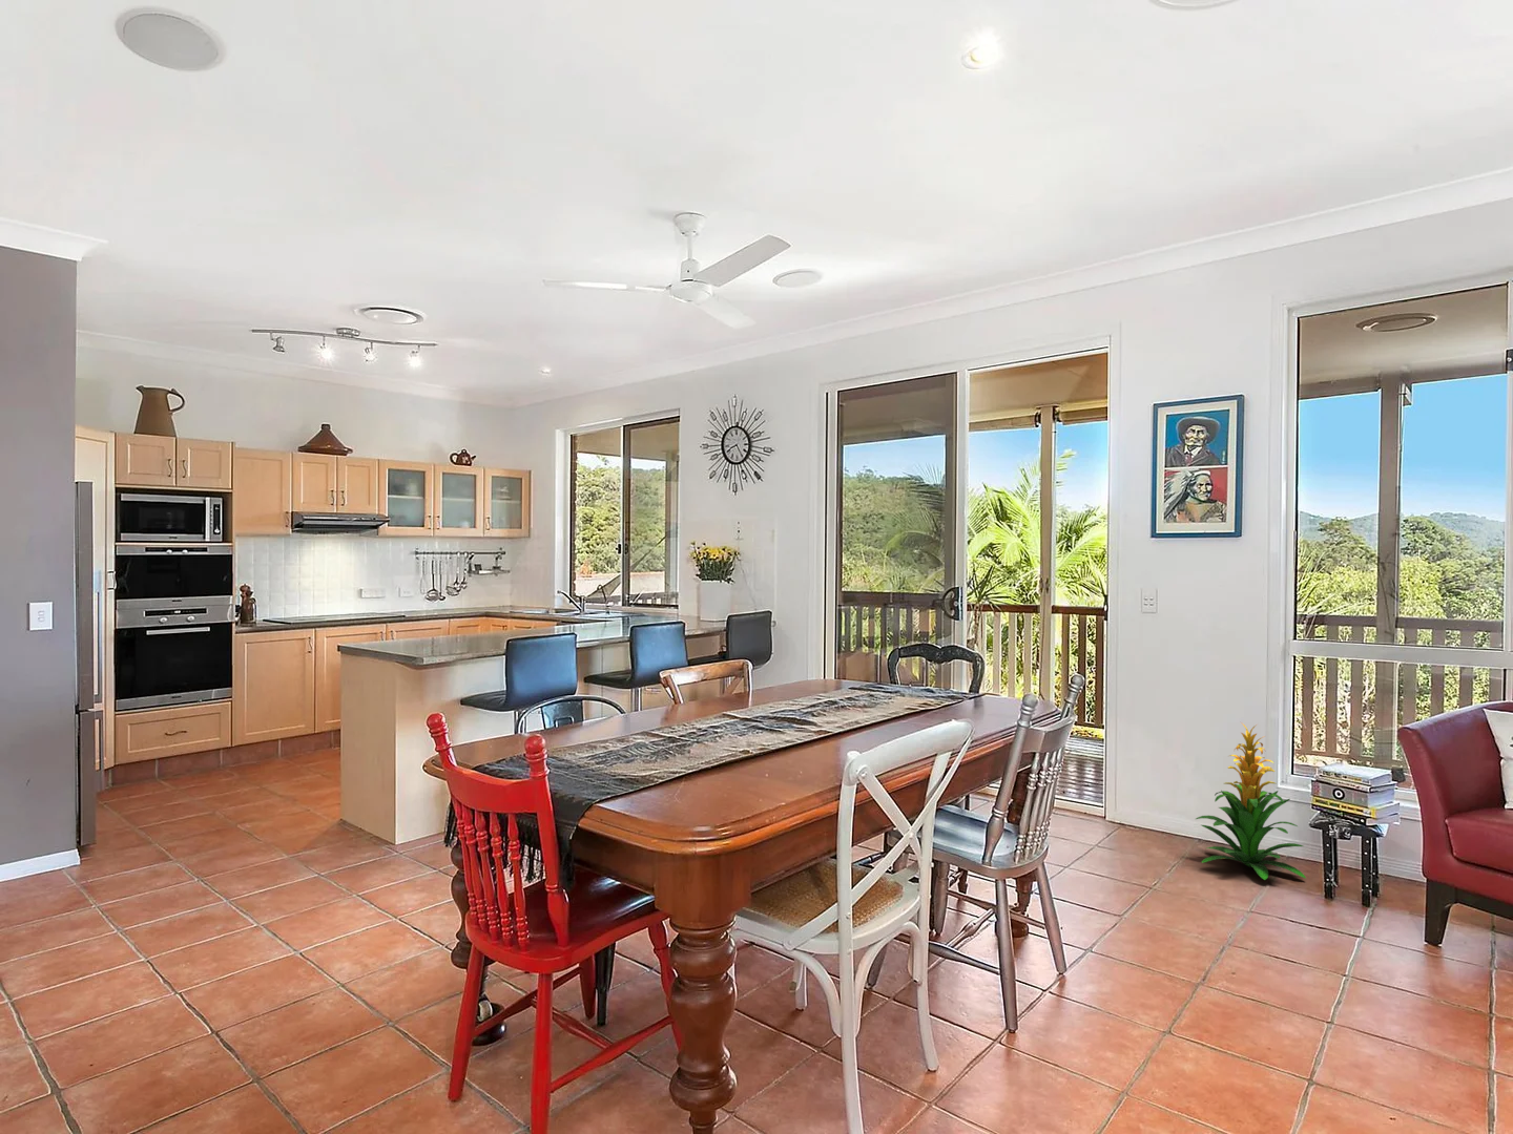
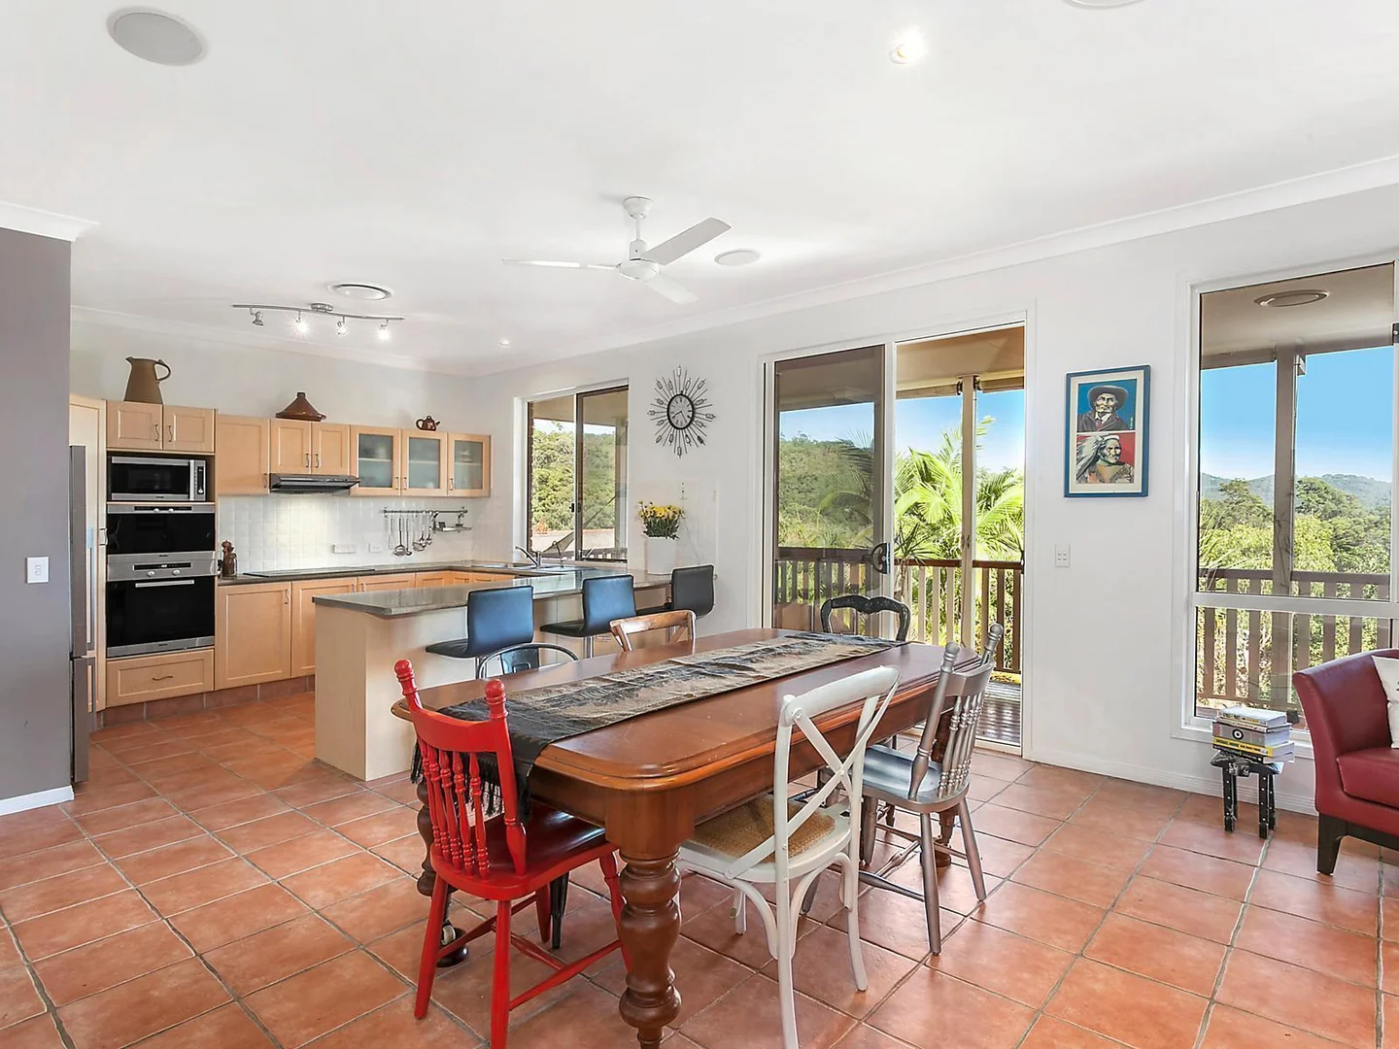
- indoor plant [1195,722,1307,881]
